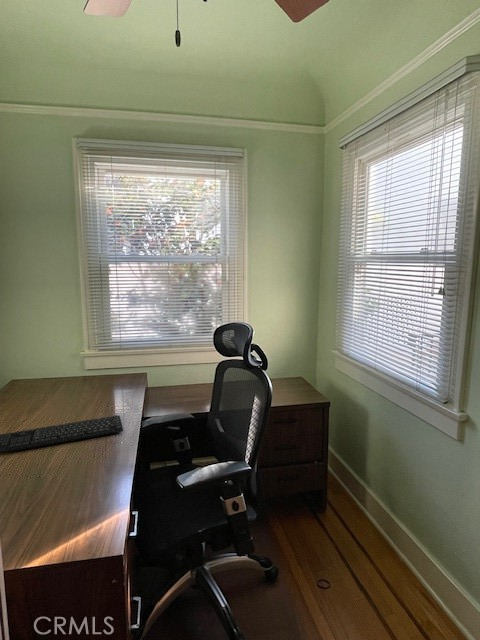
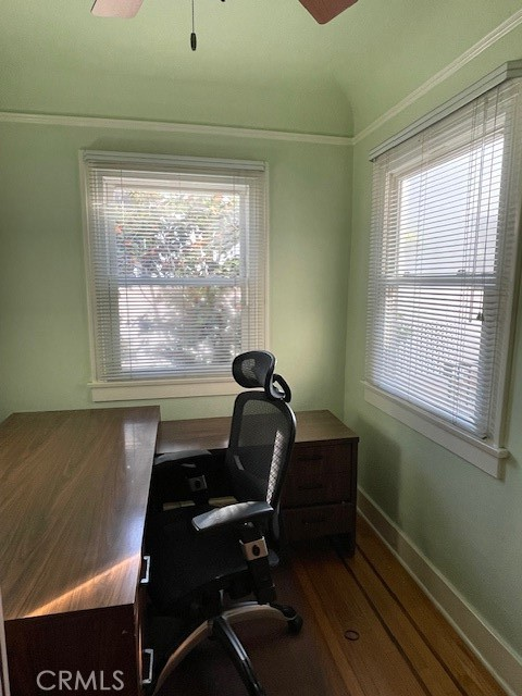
- keyboard [0,414,124,455]
